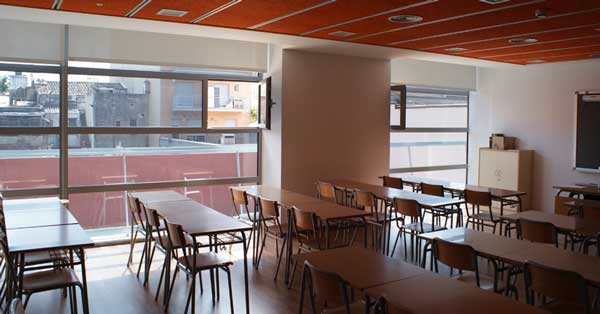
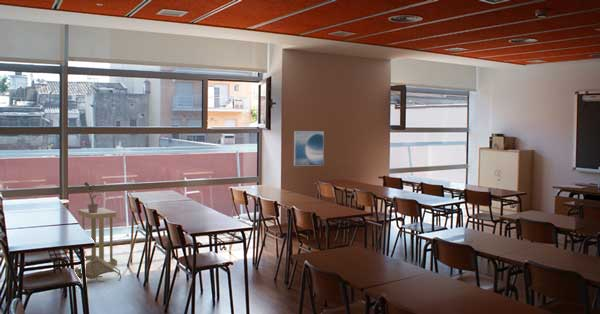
+ side table [77,207,118,267]
+ potted plant [83,181,102,213]
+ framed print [293,130,325,167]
+ bag [74,255,122,283]
